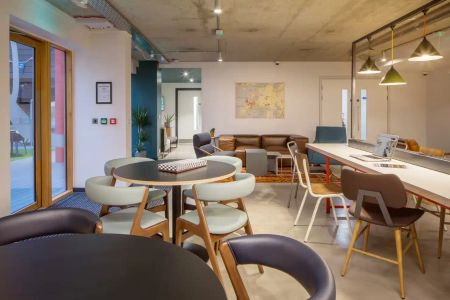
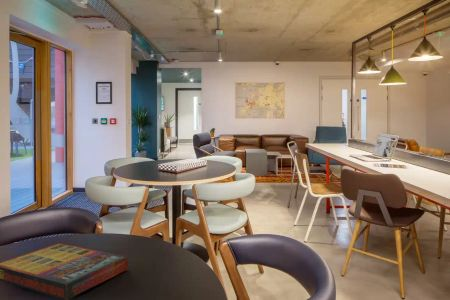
+ game compilation box [0,242,129,300]
